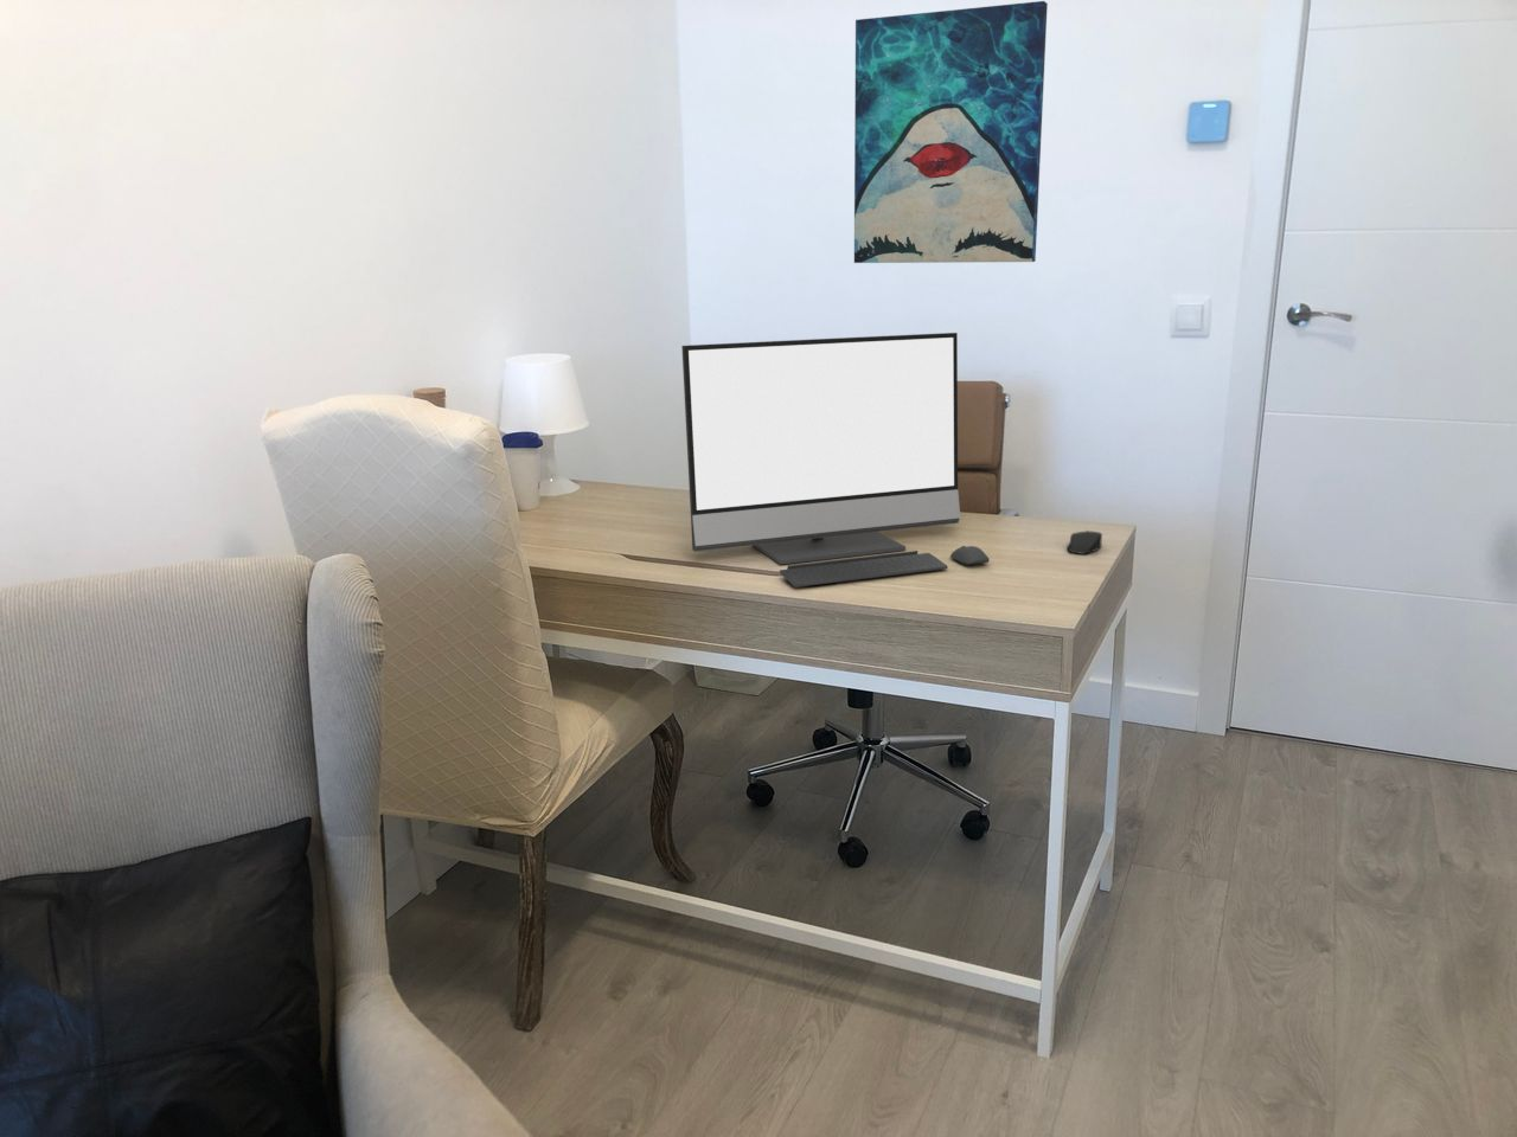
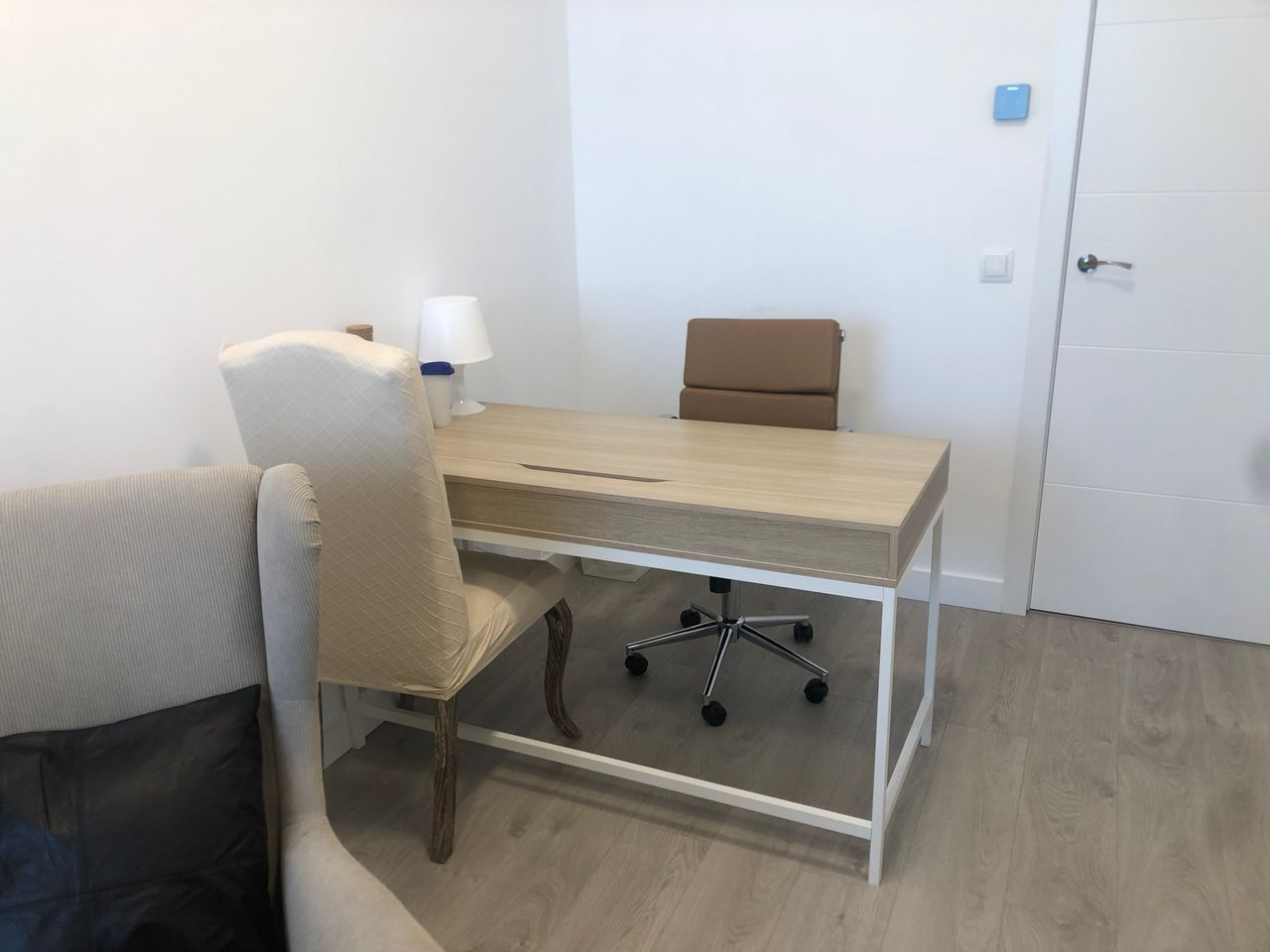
- wall art [853,0,1049,264]
- monitor [681,332,990,589]
- mouse [1065,529,1104,555]
